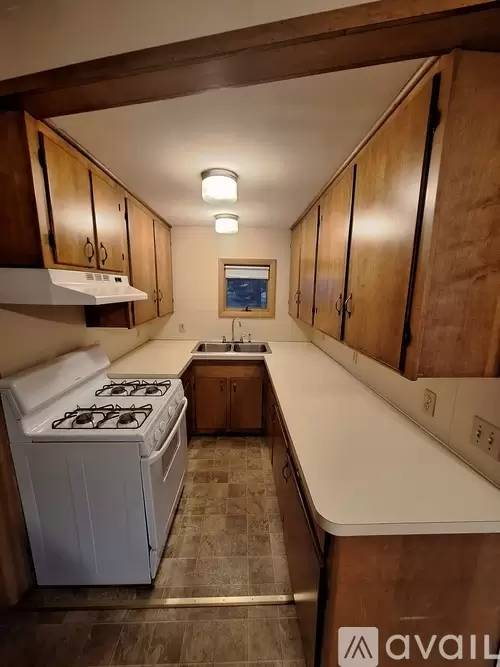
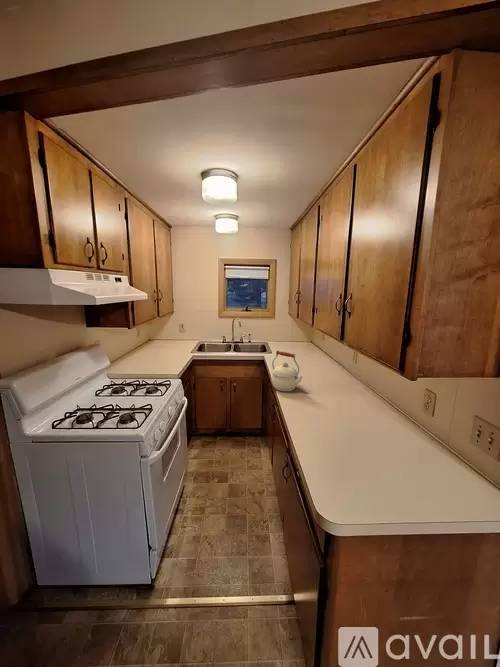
+ kettle [270,350,304,392]
